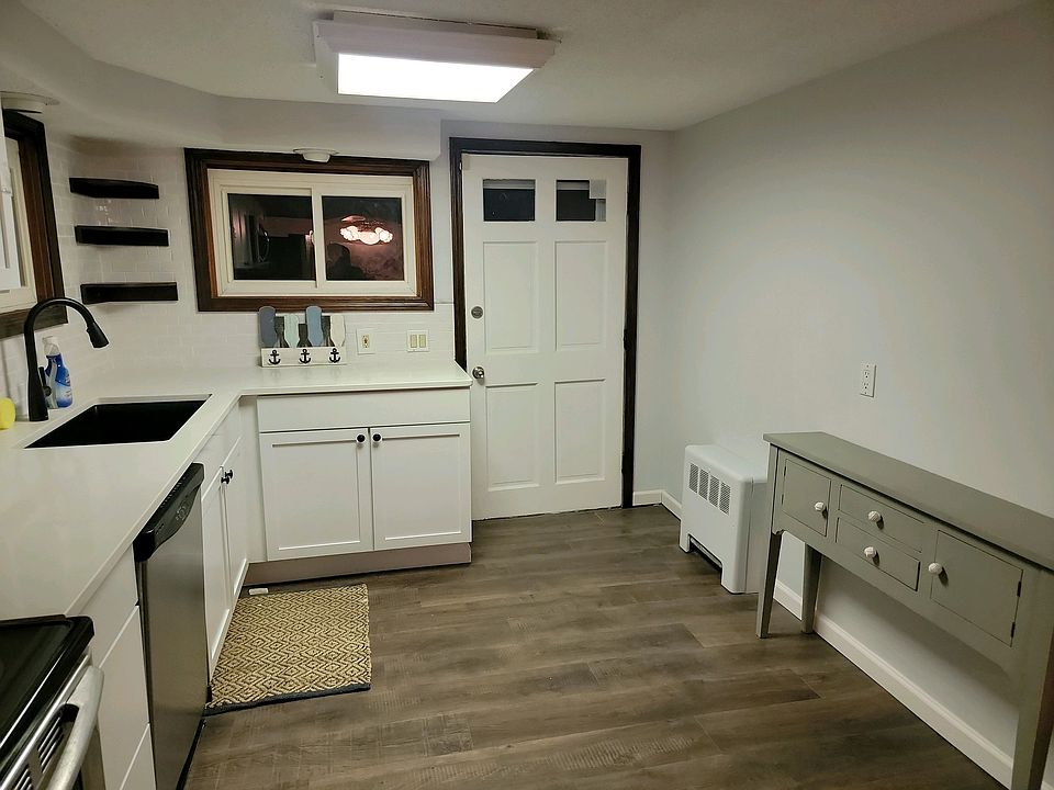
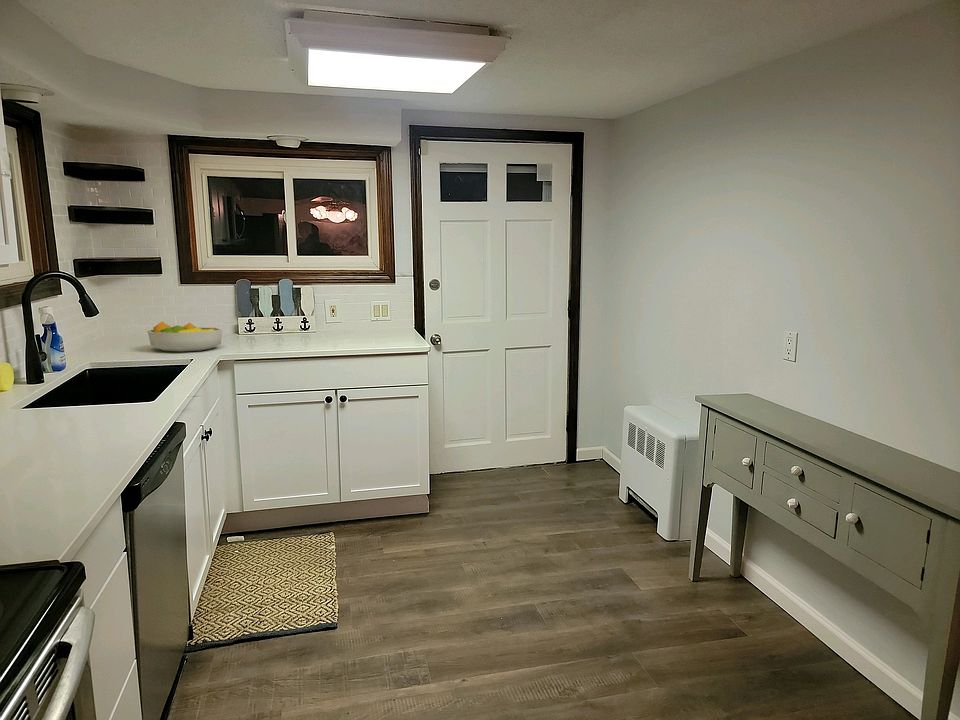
+ fruit bowl [147,321,223,353]
